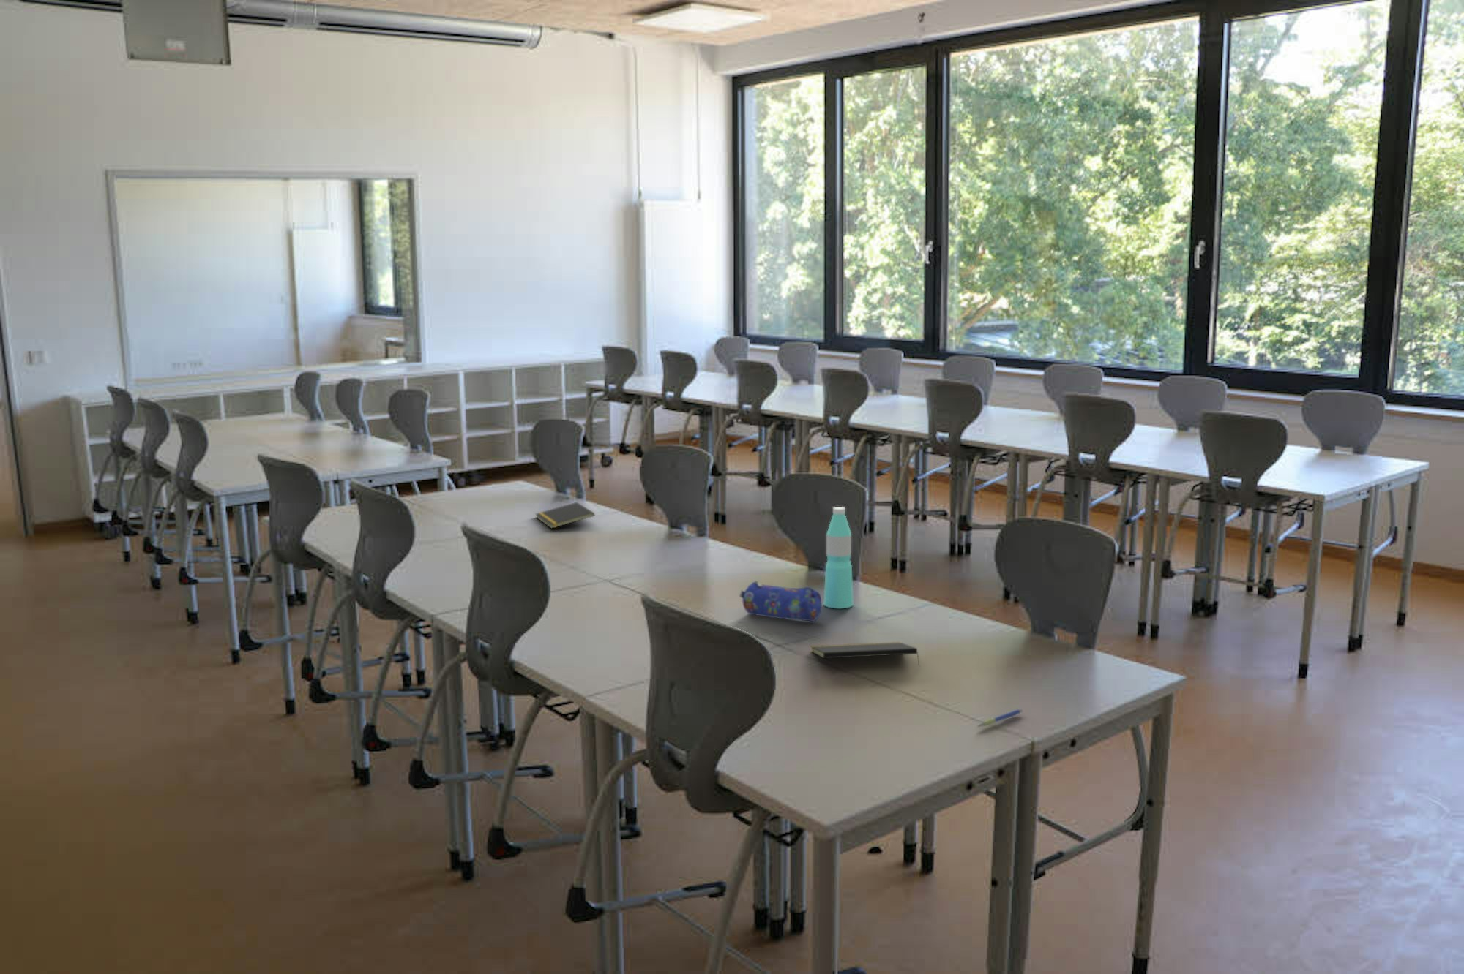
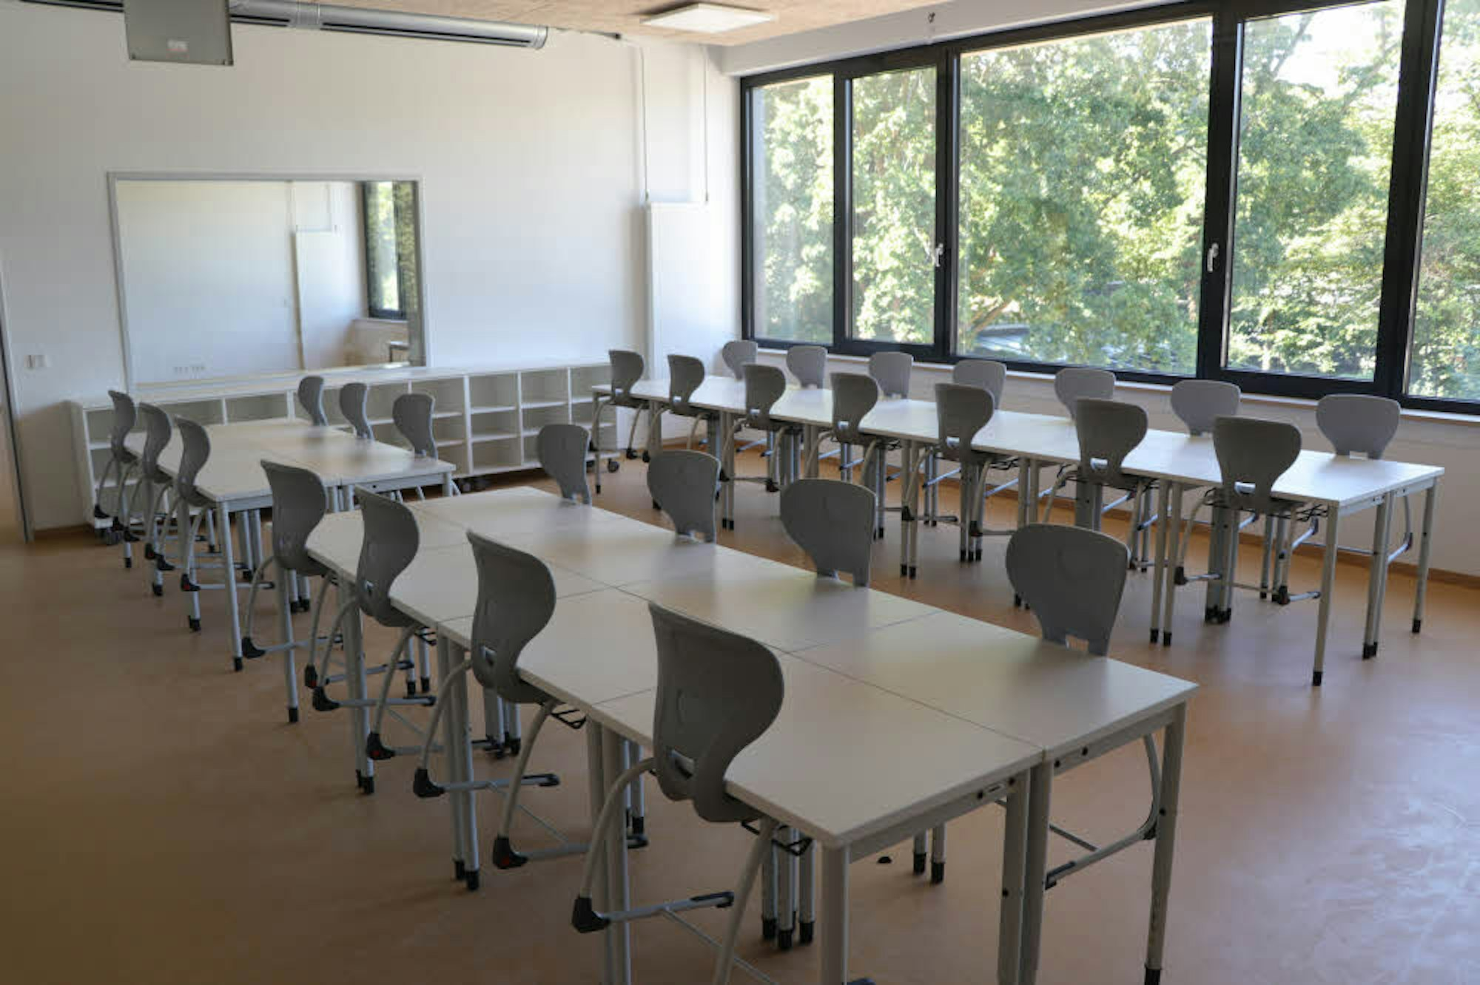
- notepad [810,641,920,666]
- pencil case [739,579,822,622]
- pen [977,708,1023,727]
- notepad [534,501,595,529]
- water bottle [822,505,854,609]
